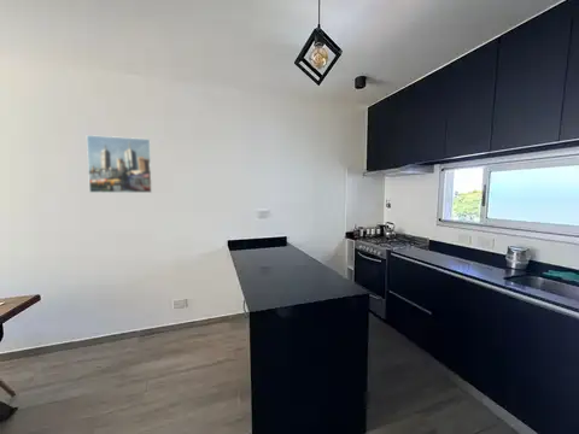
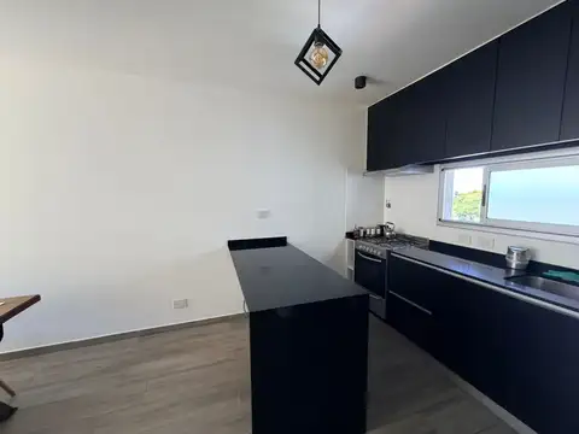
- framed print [86,134,153,194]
